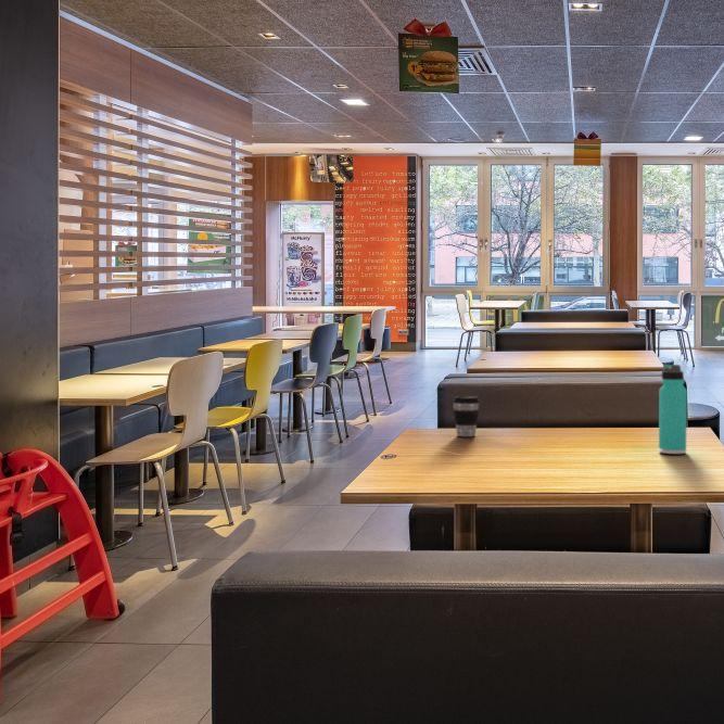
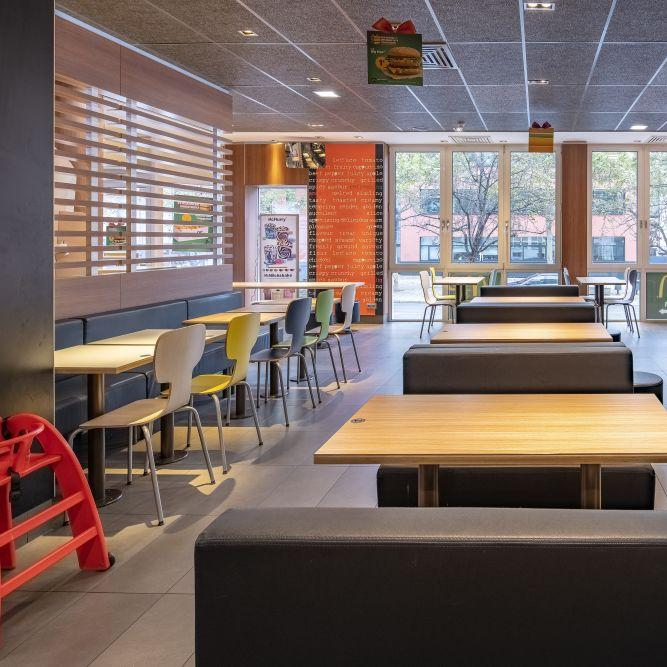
- coffee cup [452,395,481,437]
- thermos bottle [658,364,688,455]
